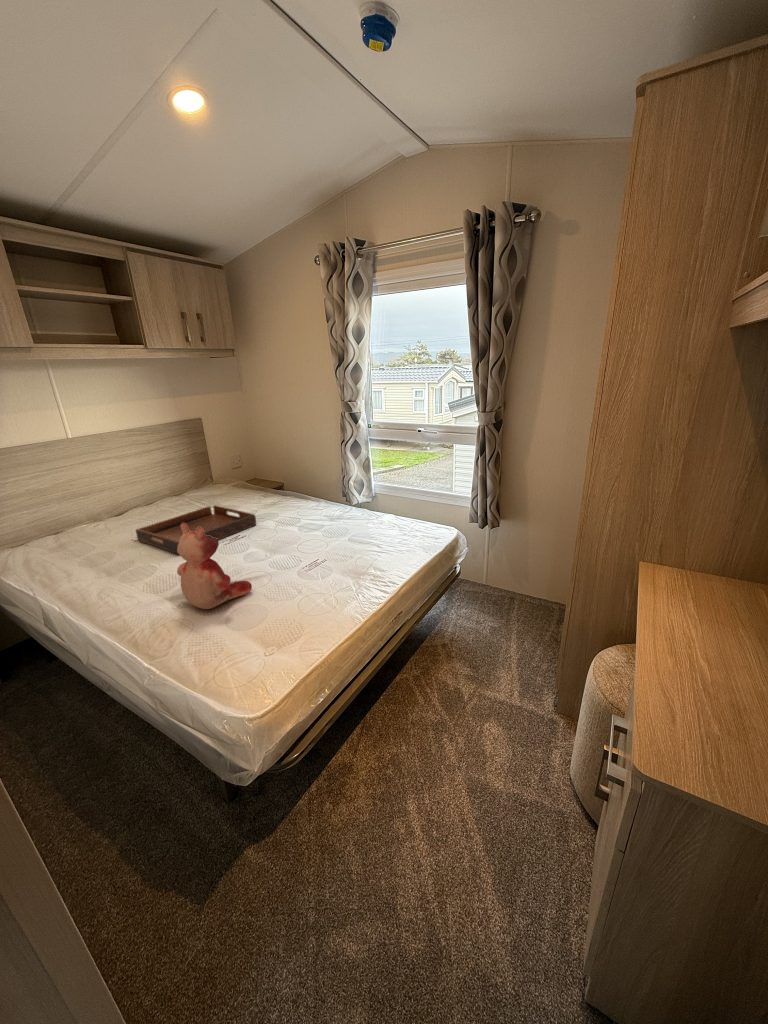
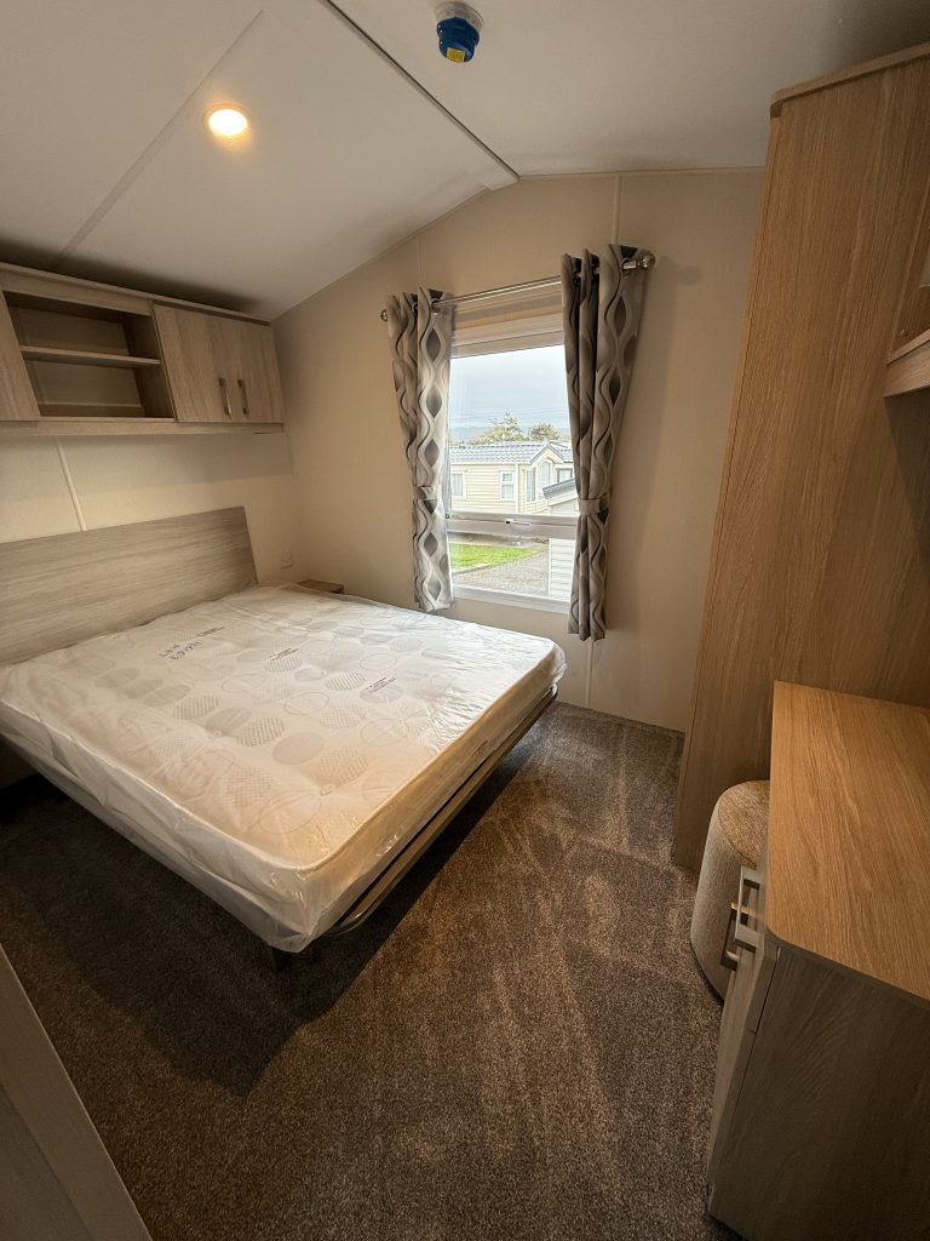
- teddy bear [176,523,253,610]
- serving tray [135,505,257,556]
